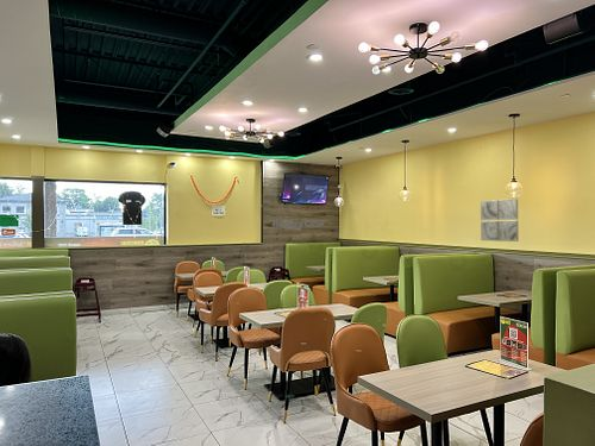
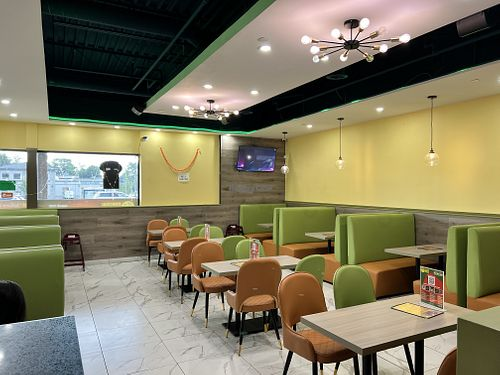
- wall art [480,197,520,243]
